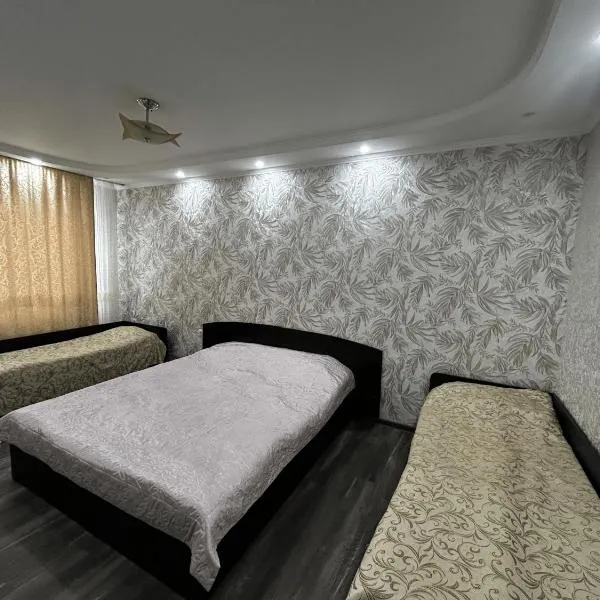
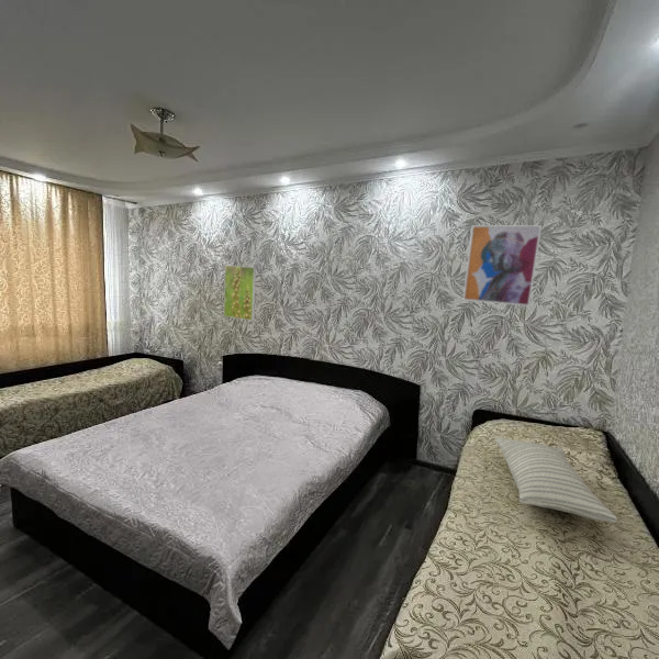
+ wall art [462,224,543,308]
+ pillow [493,437,618,524]
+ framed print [223,265,257,322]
